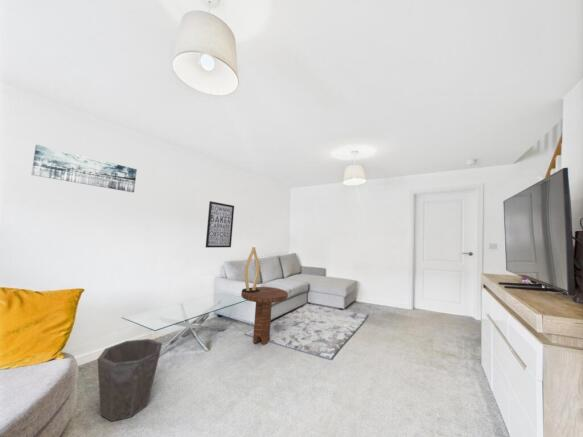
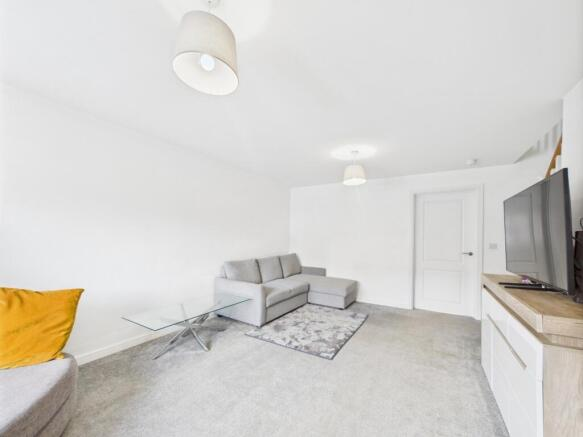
- table lamp [241,246,280,294]
- wall art [205,200,235,249]
- side table [240,286,289,346]
- wall art [30,144,138,193]
- waste bin [96,338,163,422]
